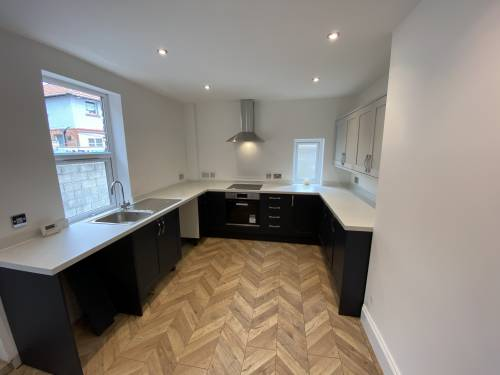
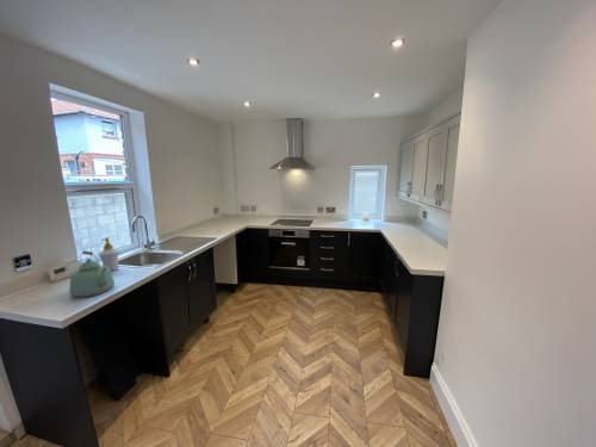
+ kettle [68,249,116,298]
+ soap bottle [97,236,120,272]
